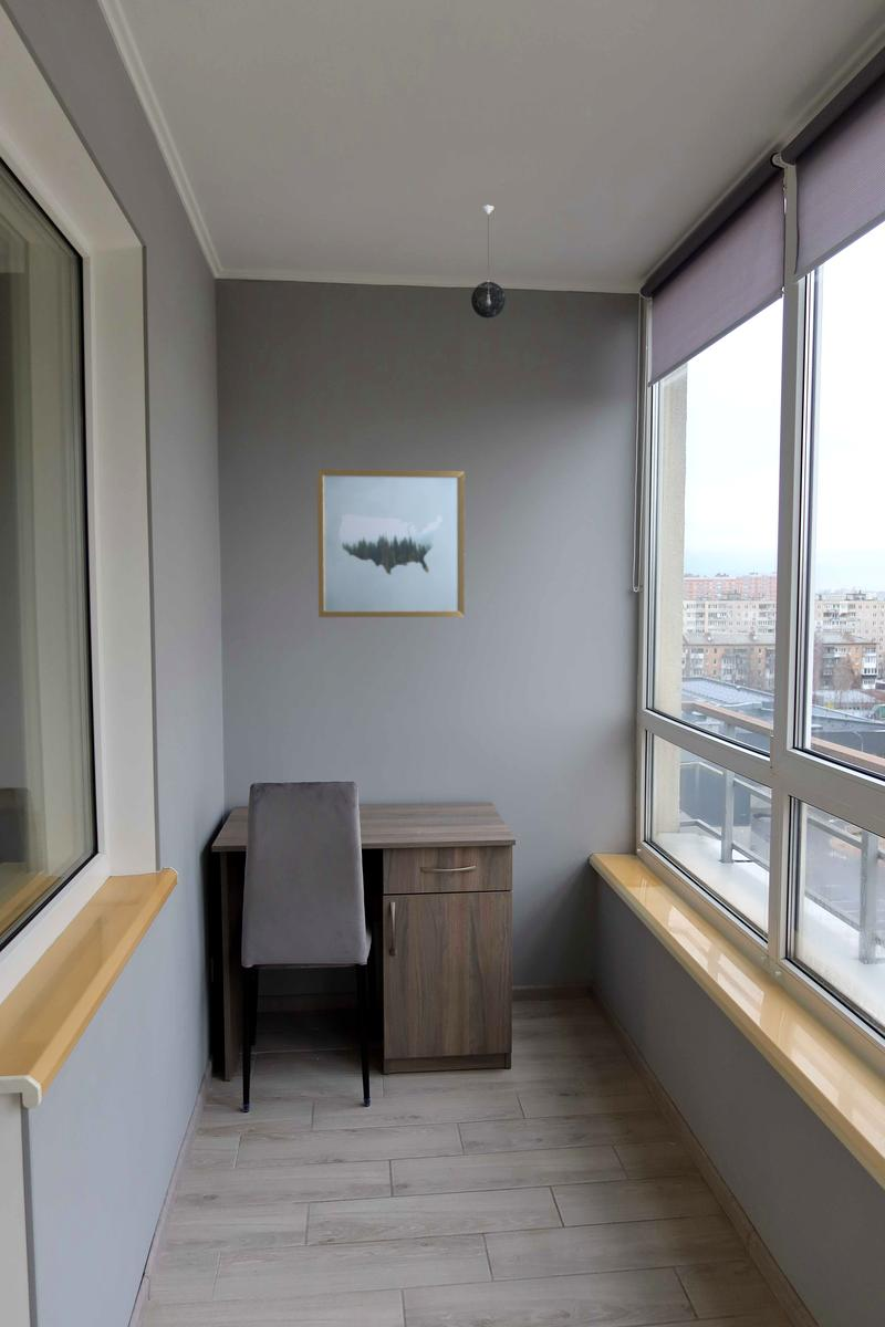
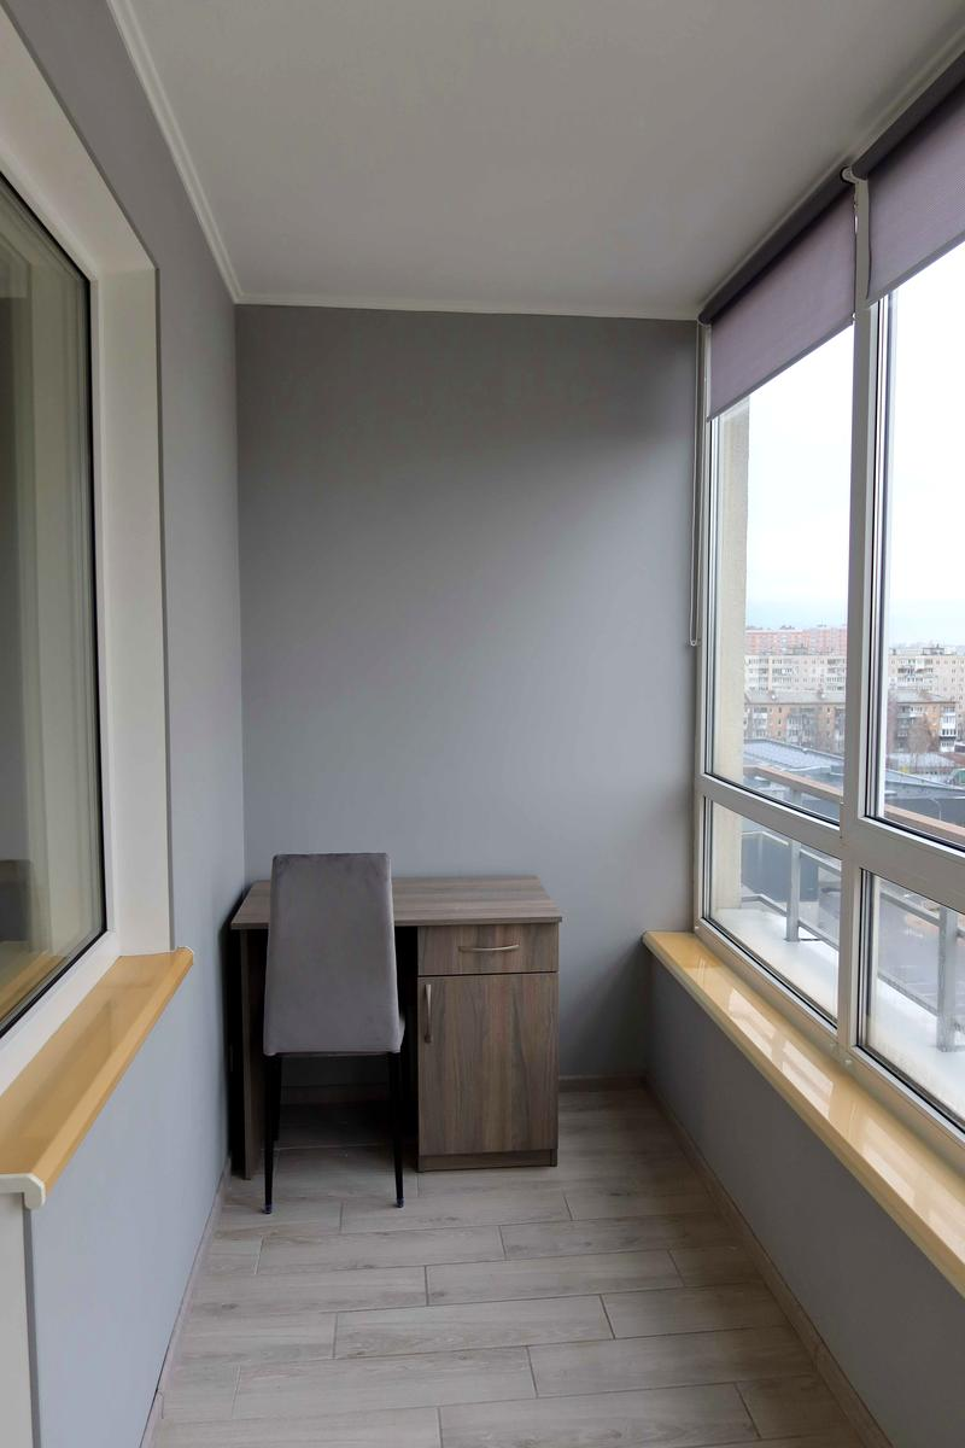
- wall art [316,468,466,618]
- pendant light [470,205,507,320]
